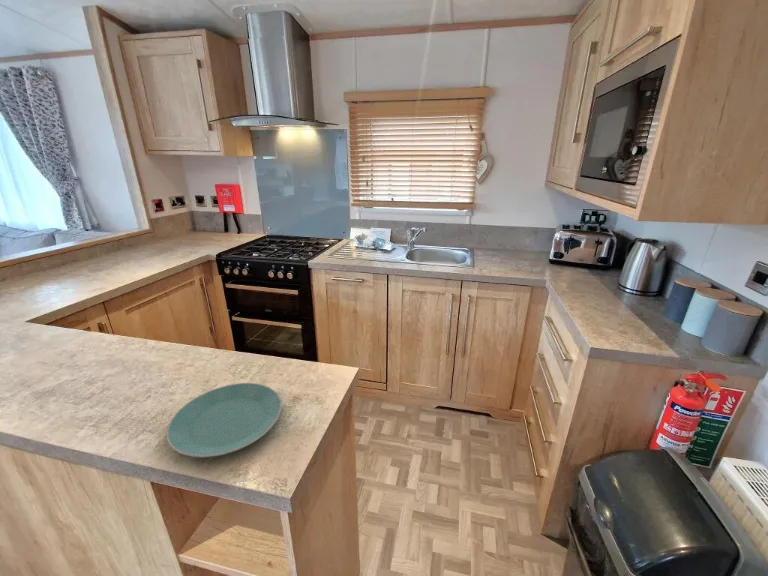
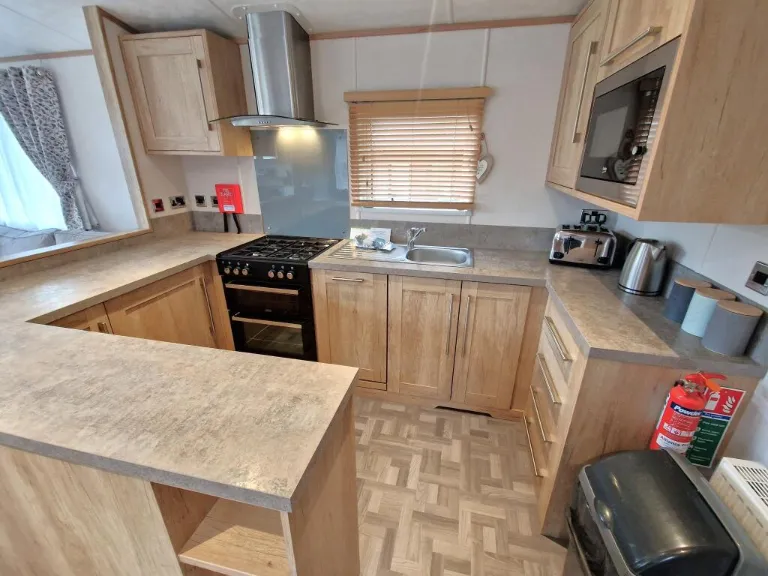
- plate [165,382,283,459]
